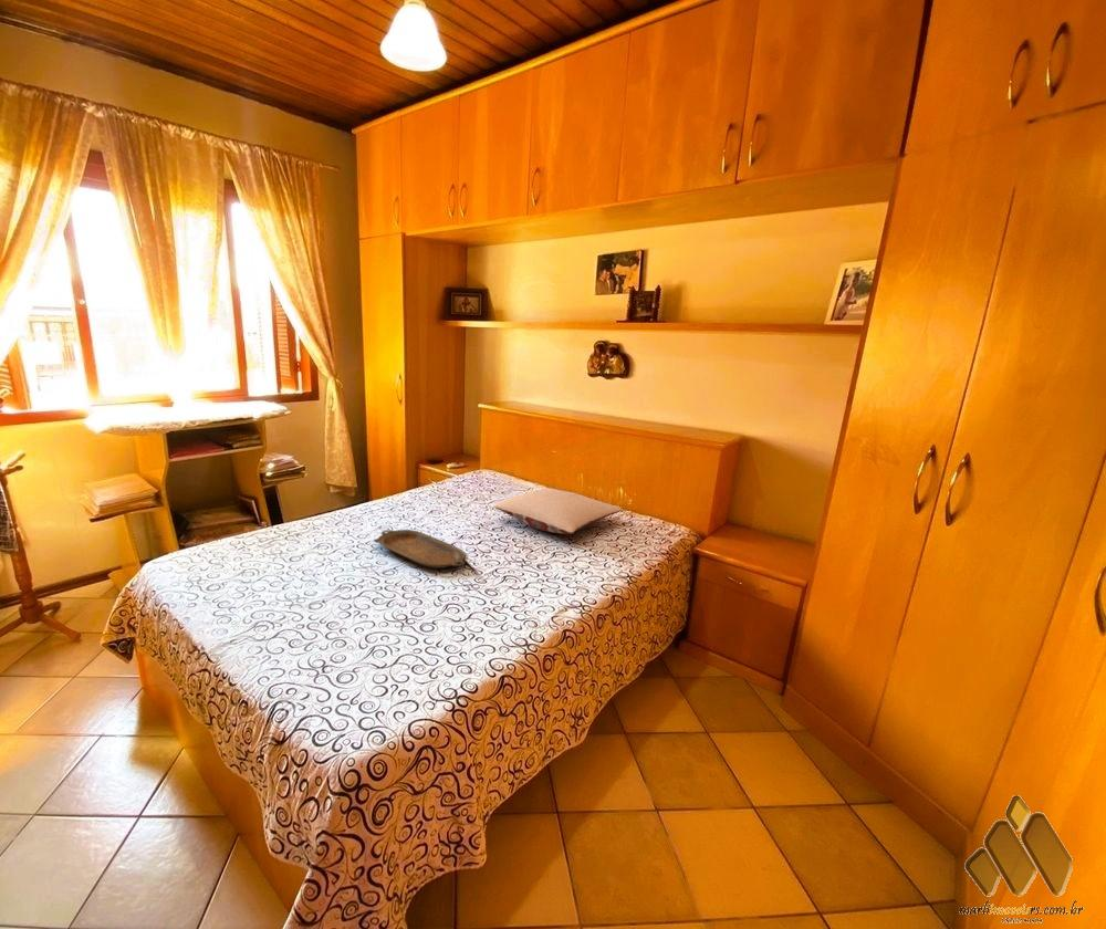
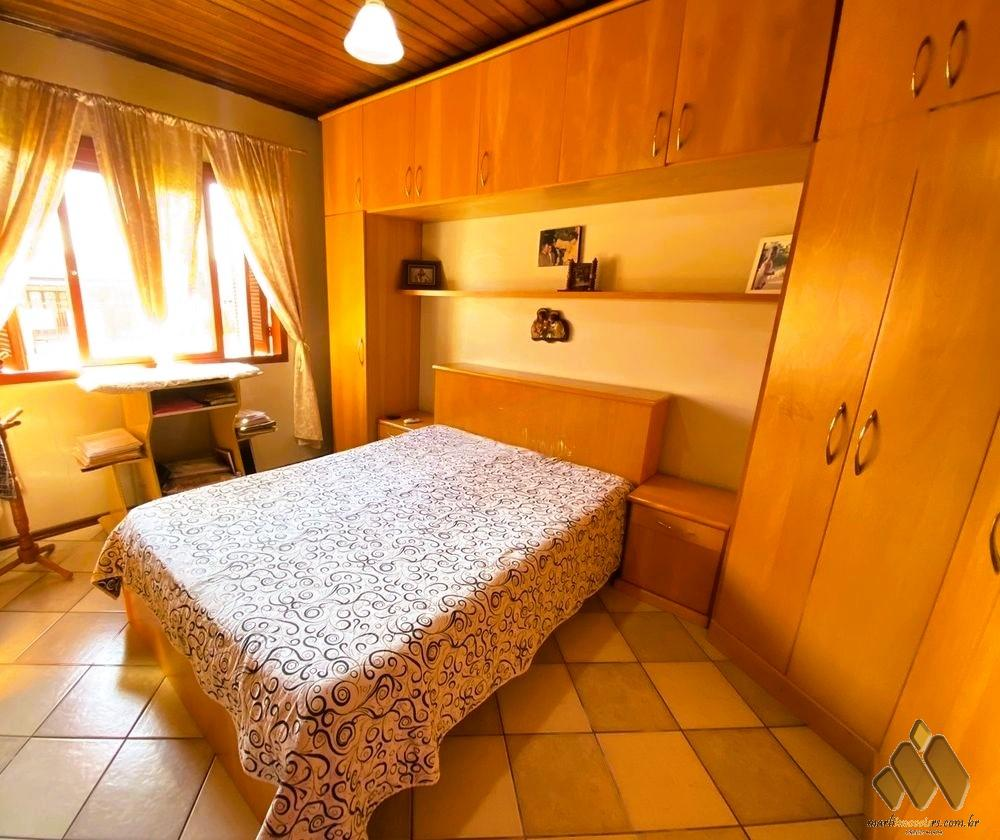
- serving tray [373,529,467,570]
- pillow [493,488,624,535]
